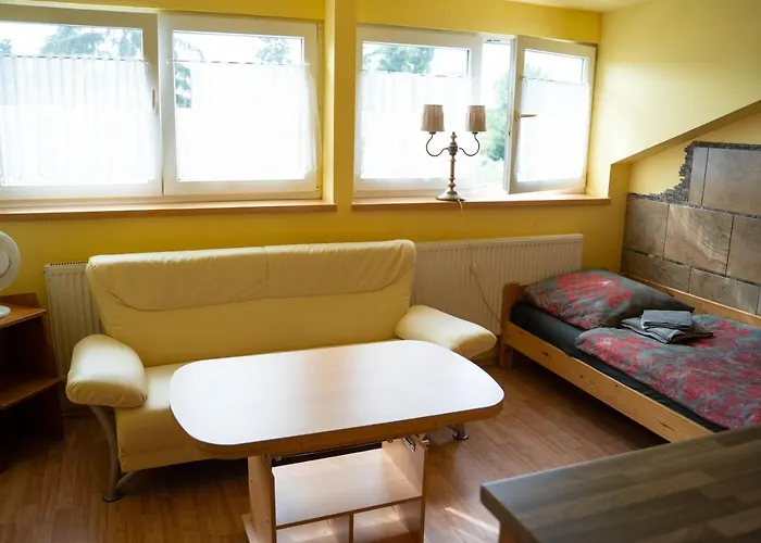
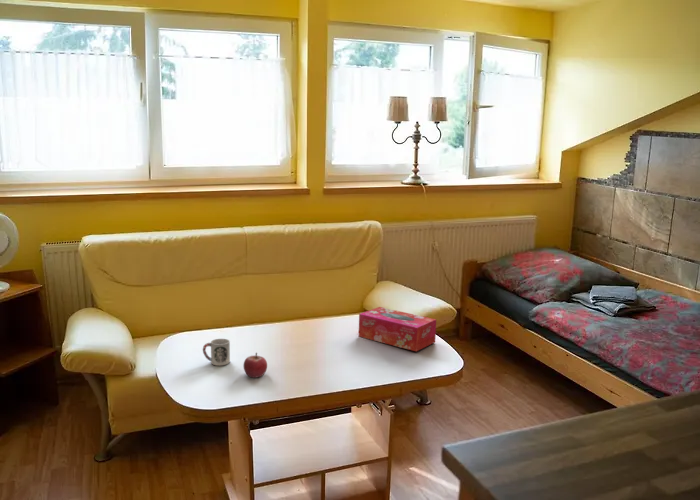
+ tissue box [358,306,437,352]
+ fruit [243,352,268,379]
+ cup [202,338,231,366]
